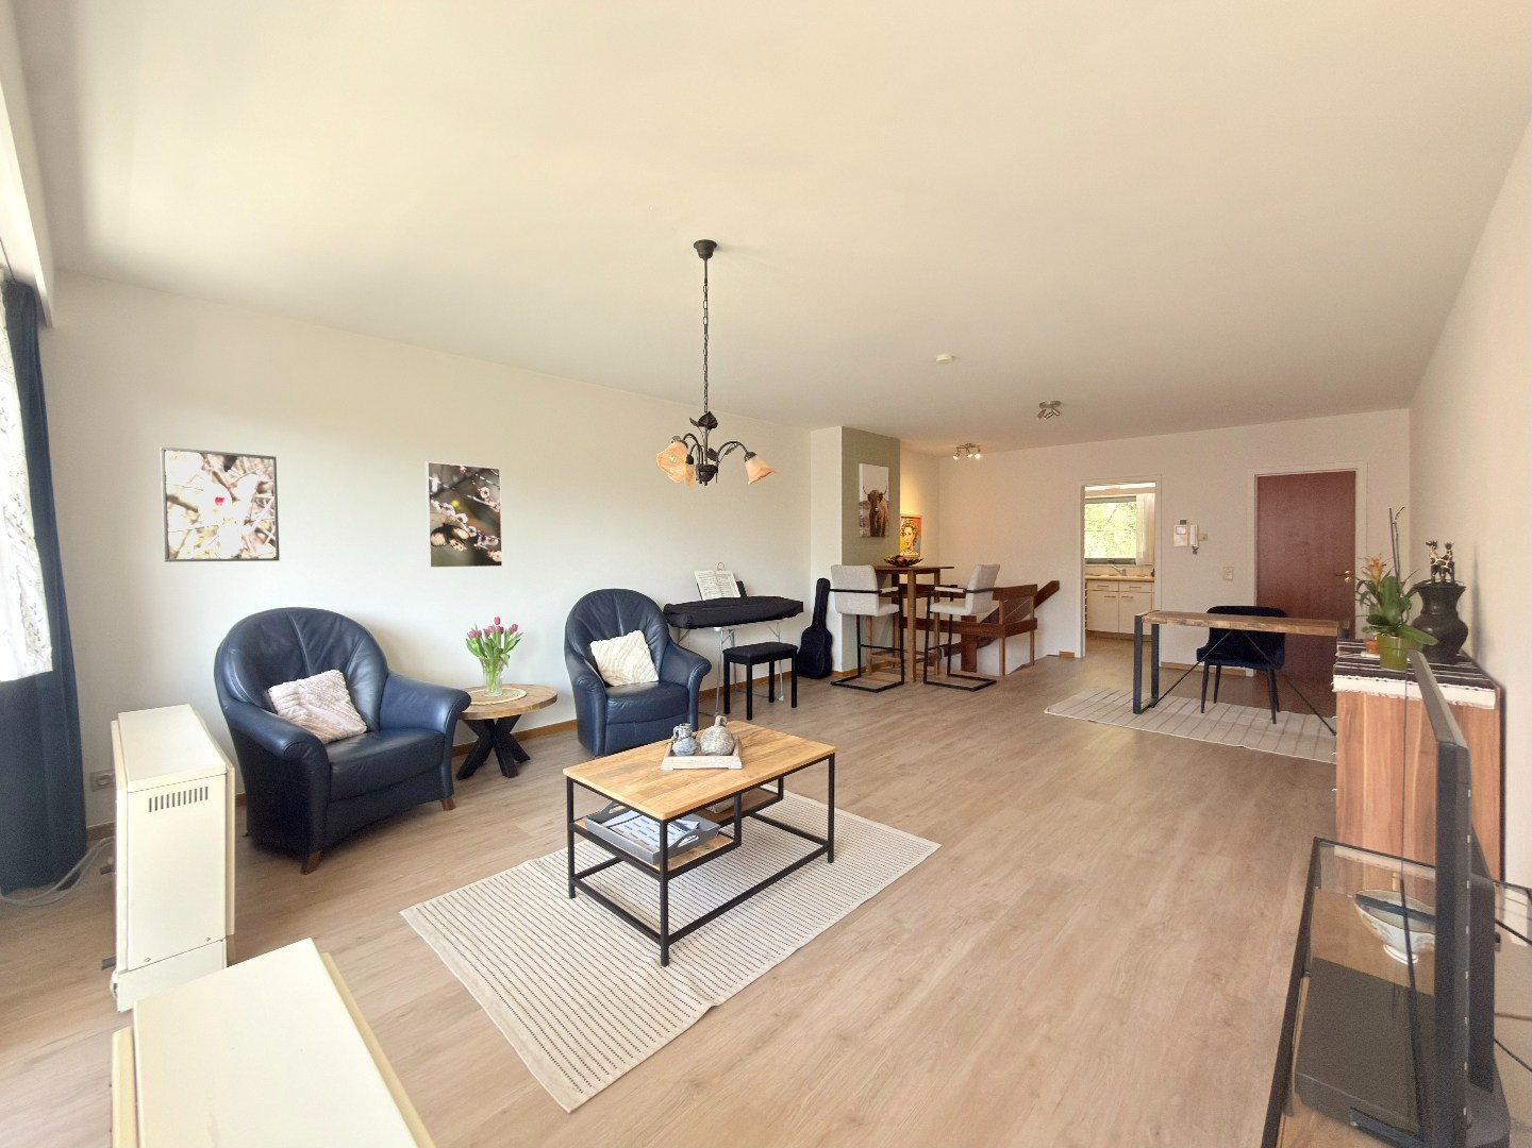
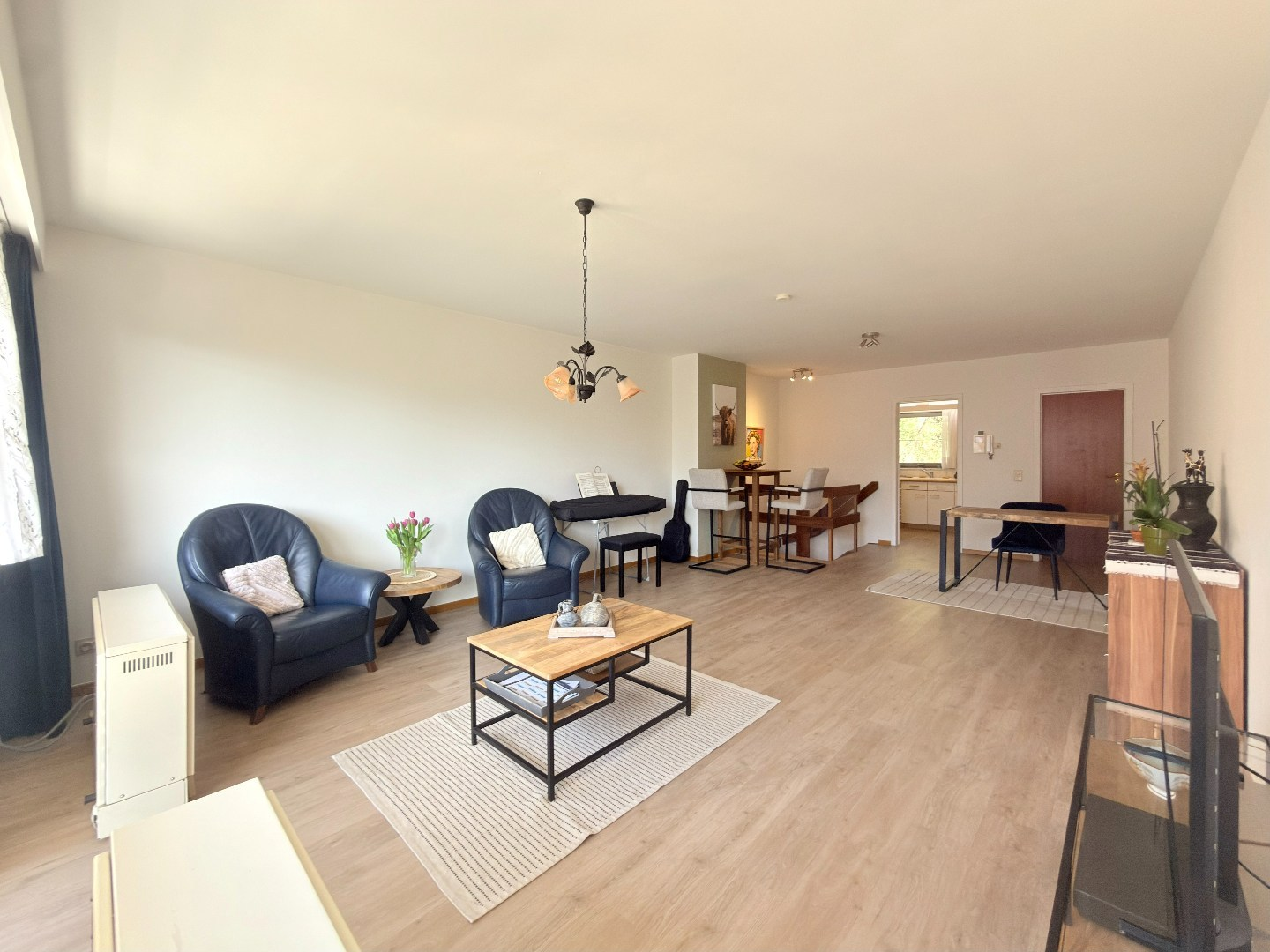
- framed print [158,445,281,563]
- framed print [425,461,503,569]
